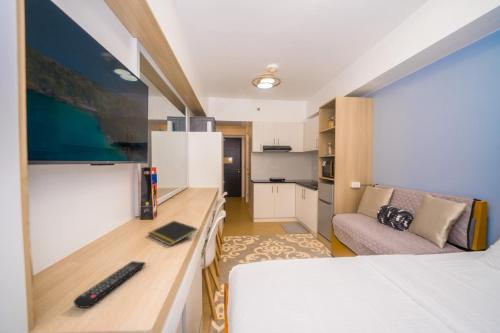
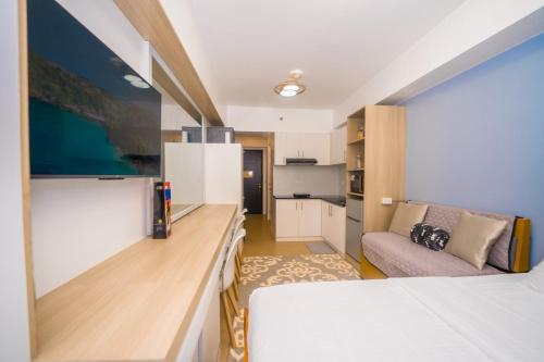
- notepad [147,220,198,247]
- remote control [73,260,147,309]
